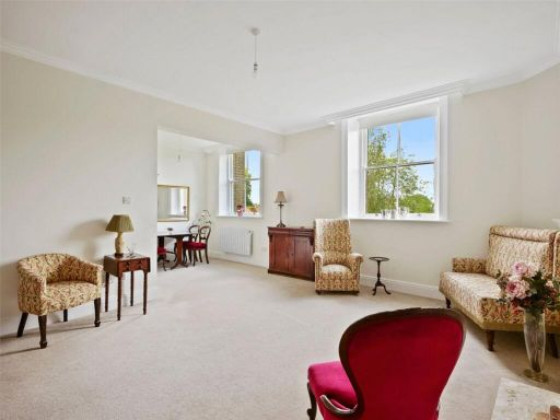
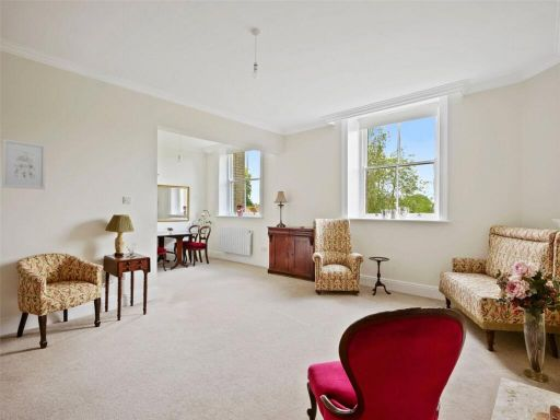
+ wall art [1,138,47,190]
